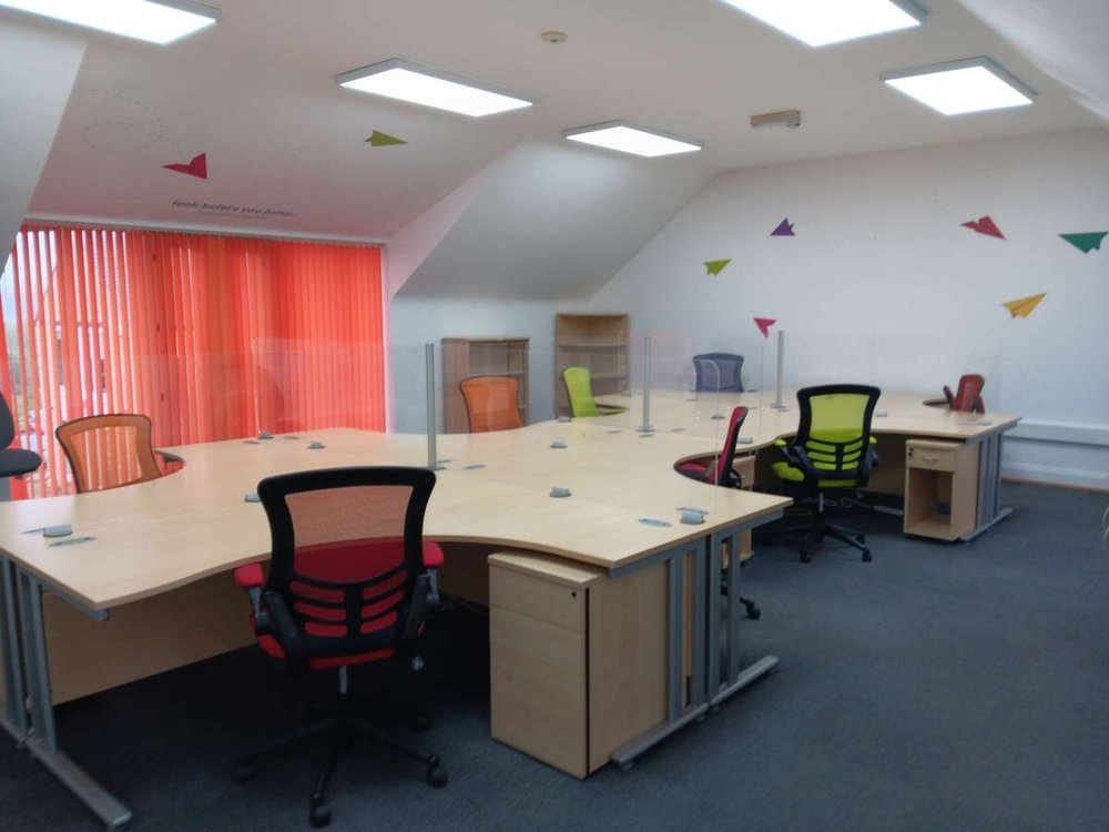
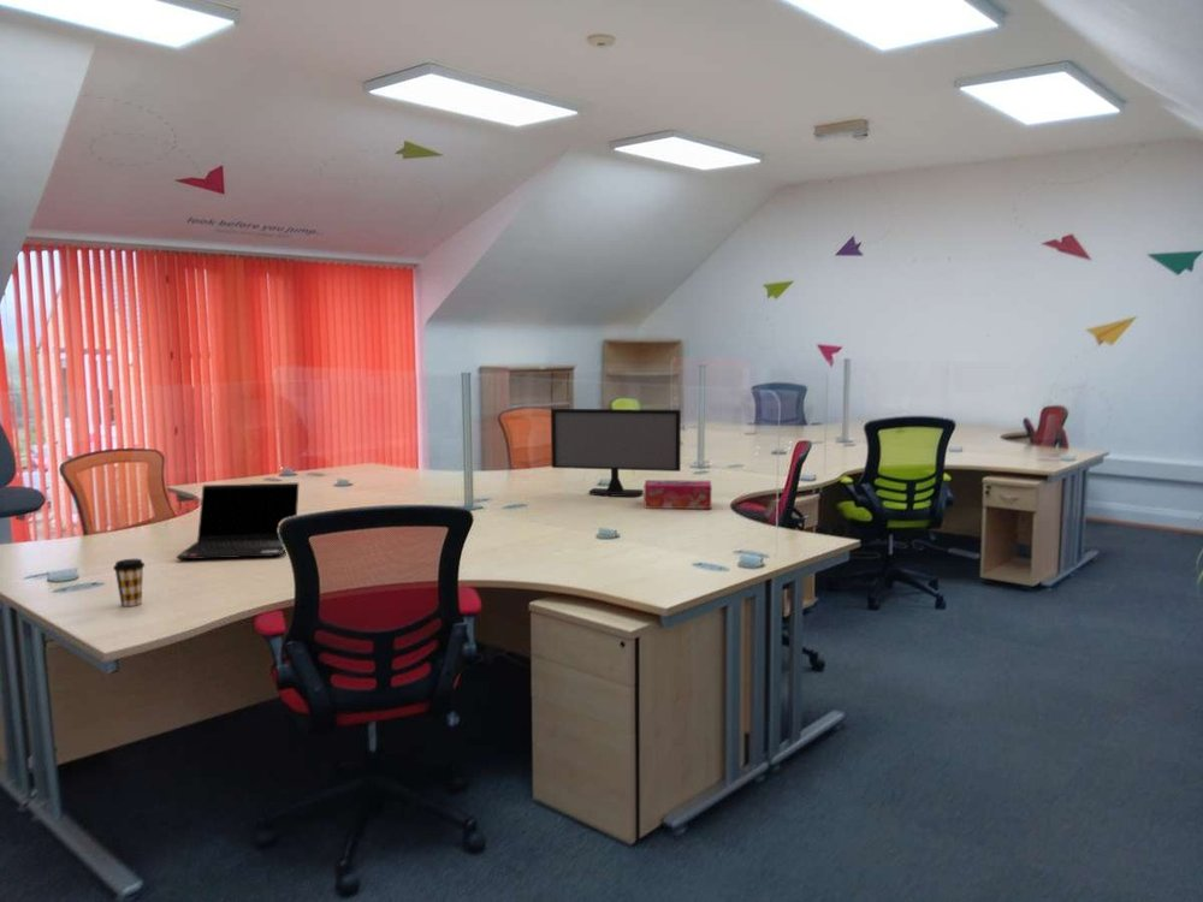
+ laptop computer [176,481,300,560]
+ tissue box [644,479,712,510]
+ computer monitor [550,408,682,498]
+ coffee cup [112,558,146,607]
